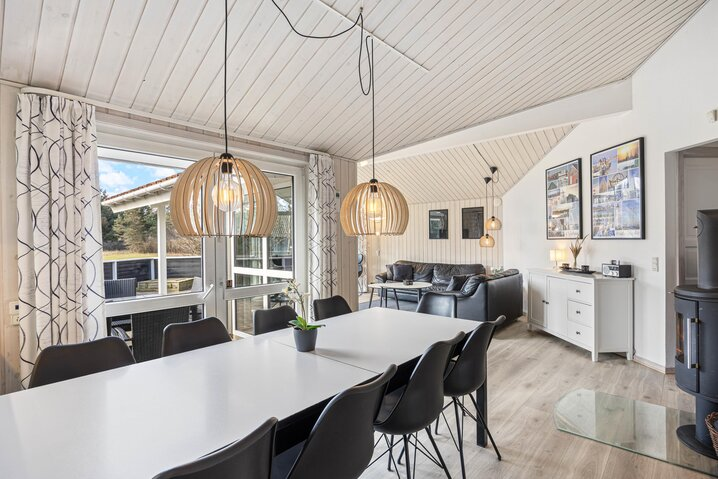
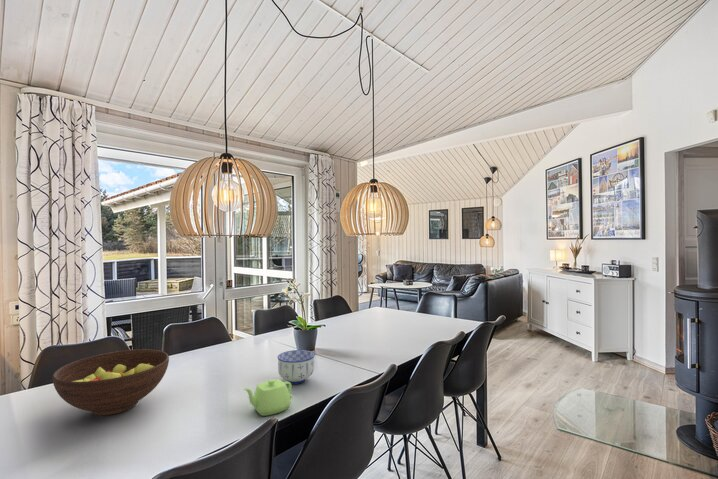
+ bowl [277,349,316,385]
+ fruit bowl [52,348,170,416]
+ teapot [243,378,293,417]
